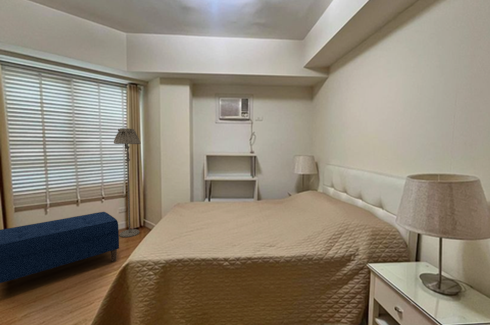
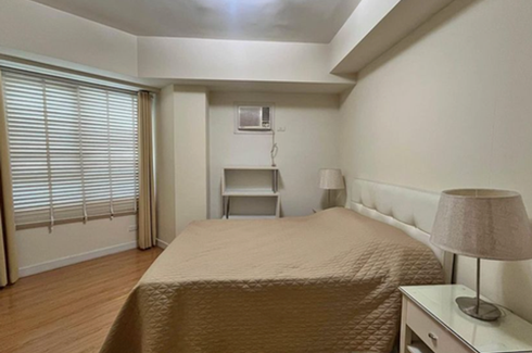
- floor lamp [113,127,142,238]
- bench [0,211,120,284]
